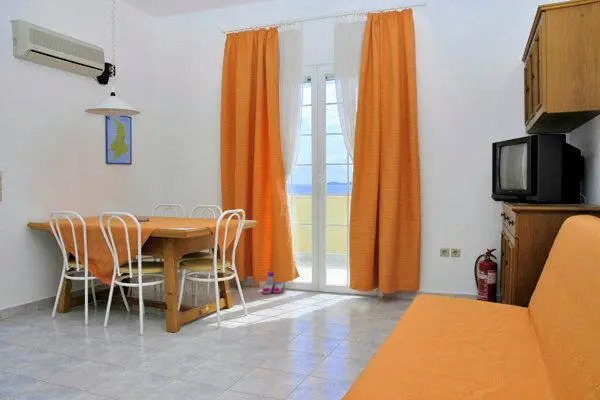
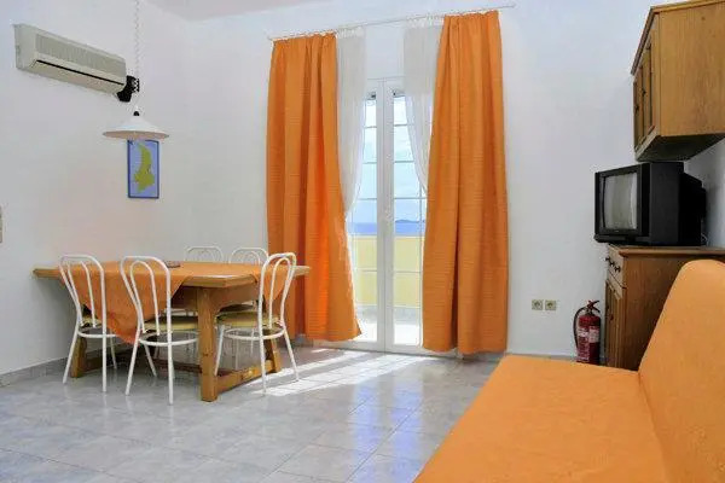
- boots [262,270,286,295]
